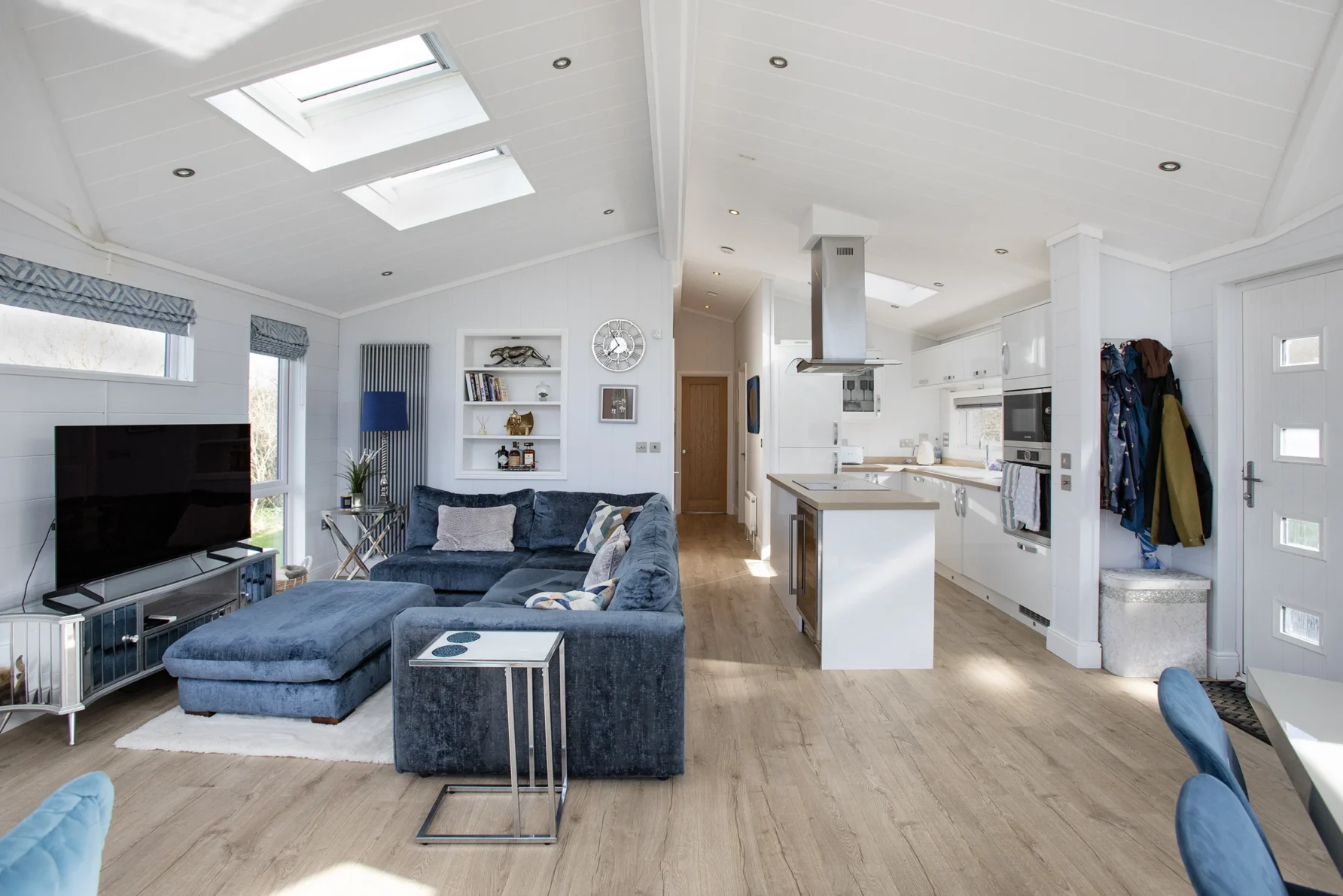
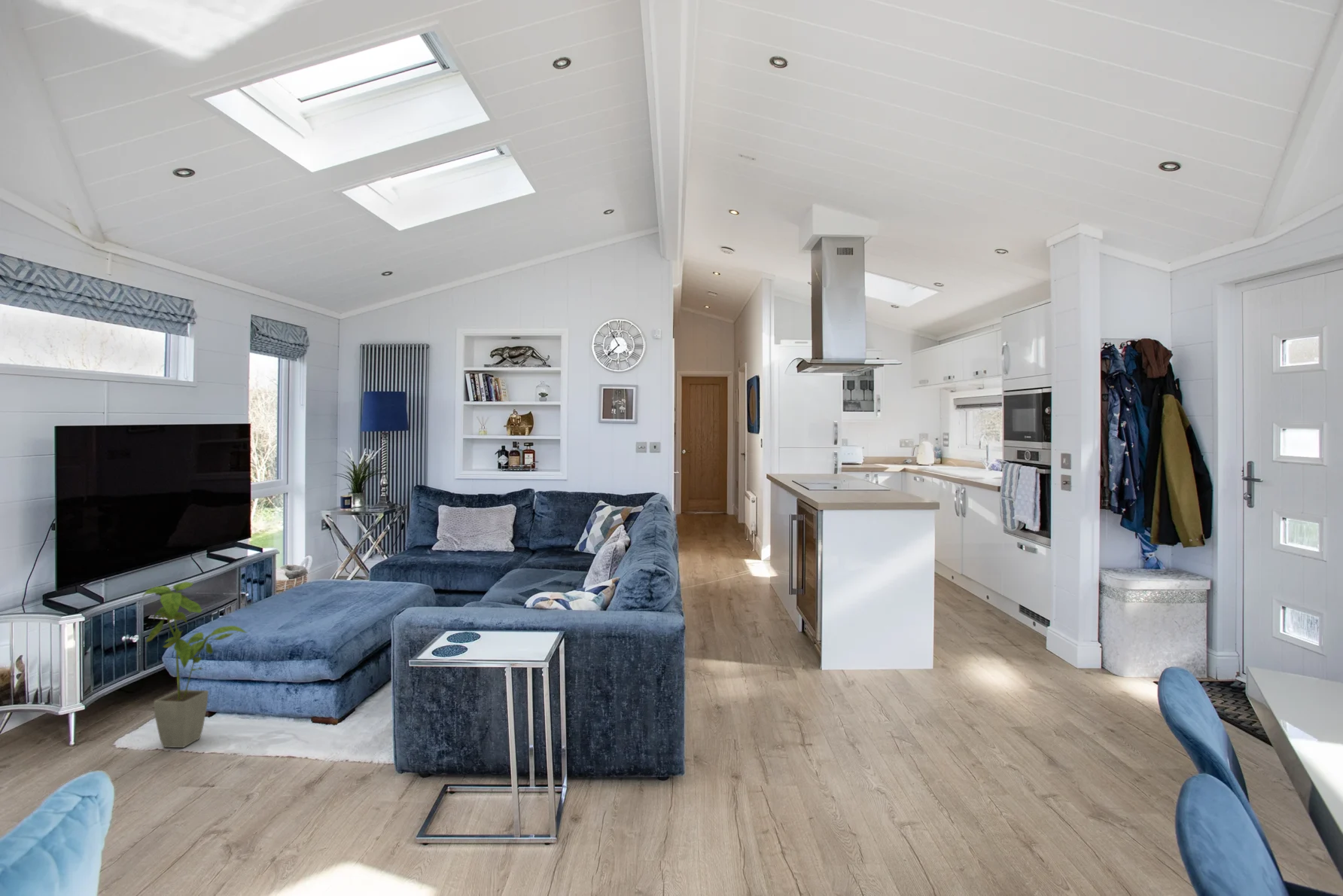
+ house plant [142,581,248,748]
